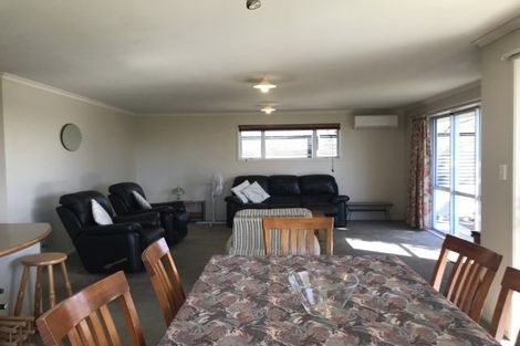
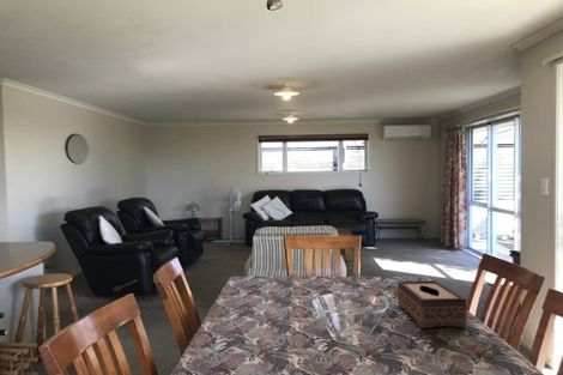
+ tissue box [396,279,468,329]
